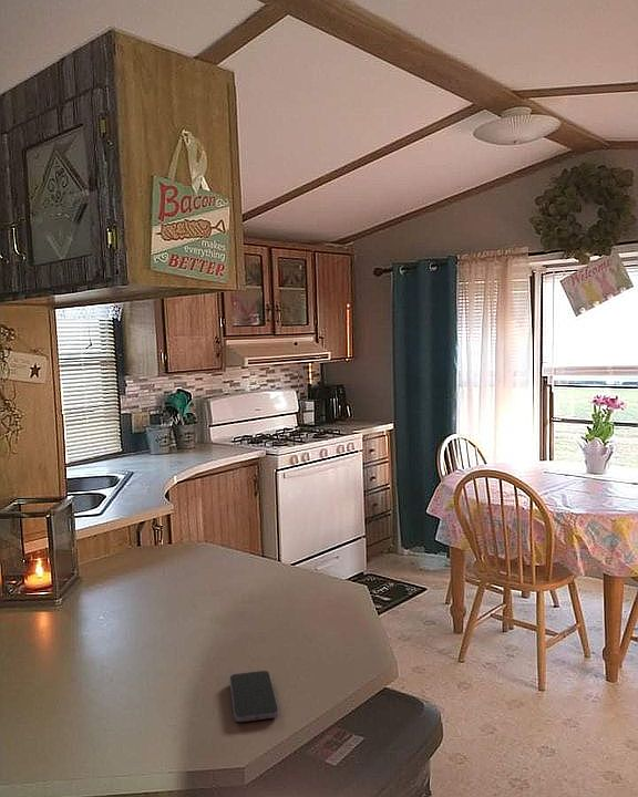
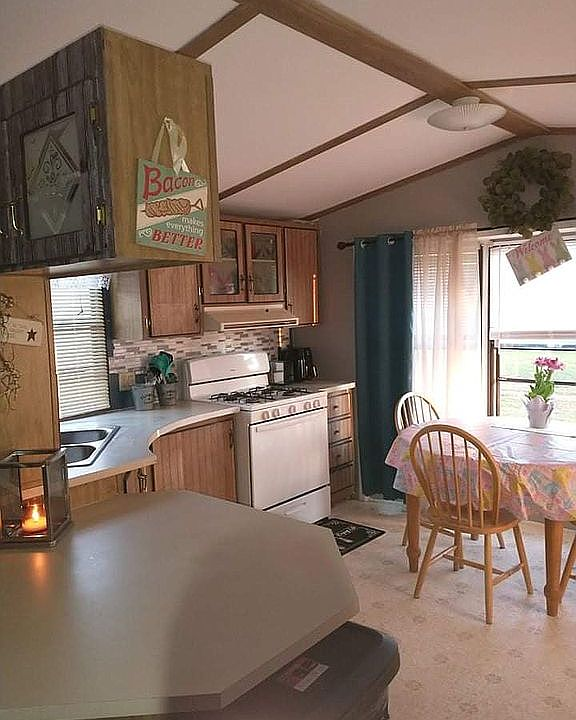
- smartphone [228,670,279,723]
